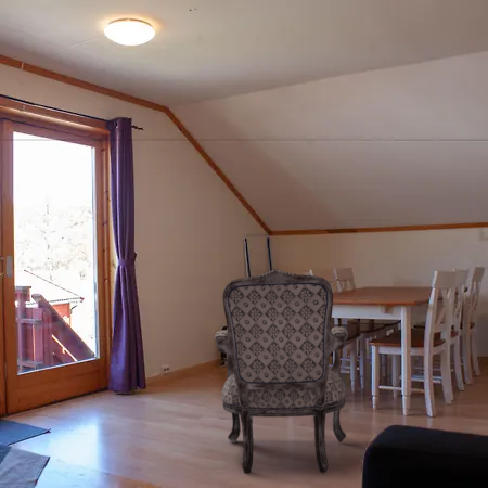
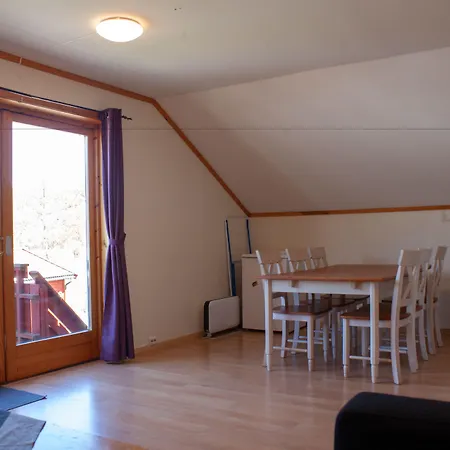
- armchair [214,268,349,474]
